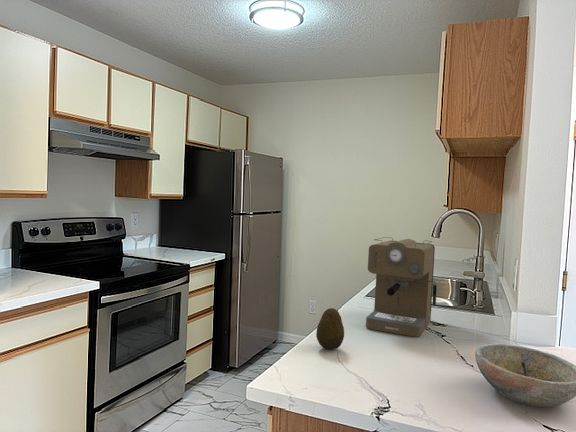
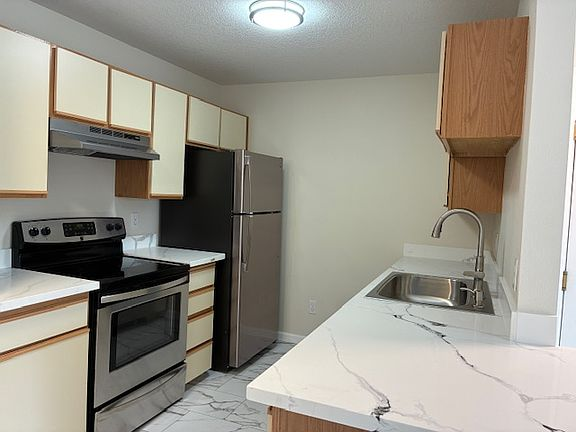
- fruit [315,307,345,351]
- coffee maker [365,236,438,338]
- bowl [474,343,576,408]
